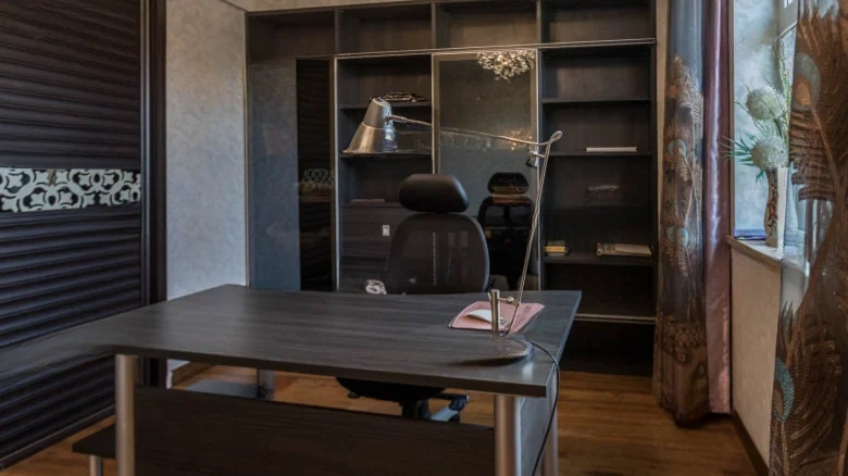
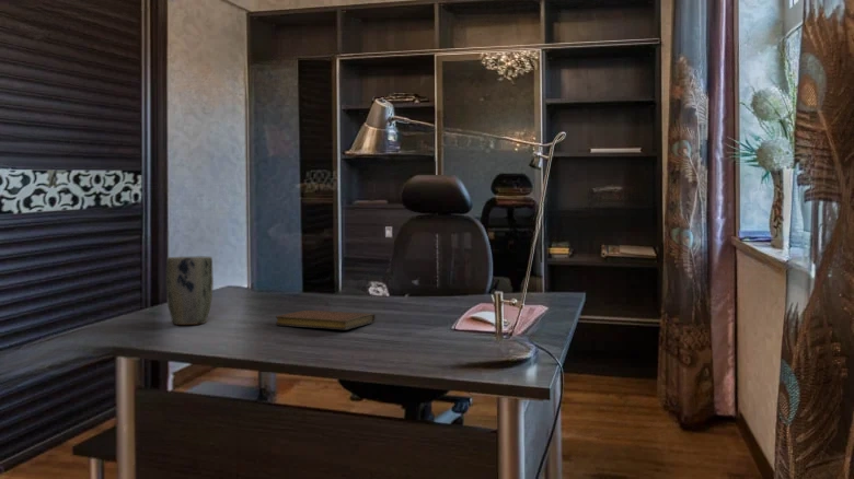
+ notebook [275,309,377,330]
+ plant pot [164,255,215,326]
